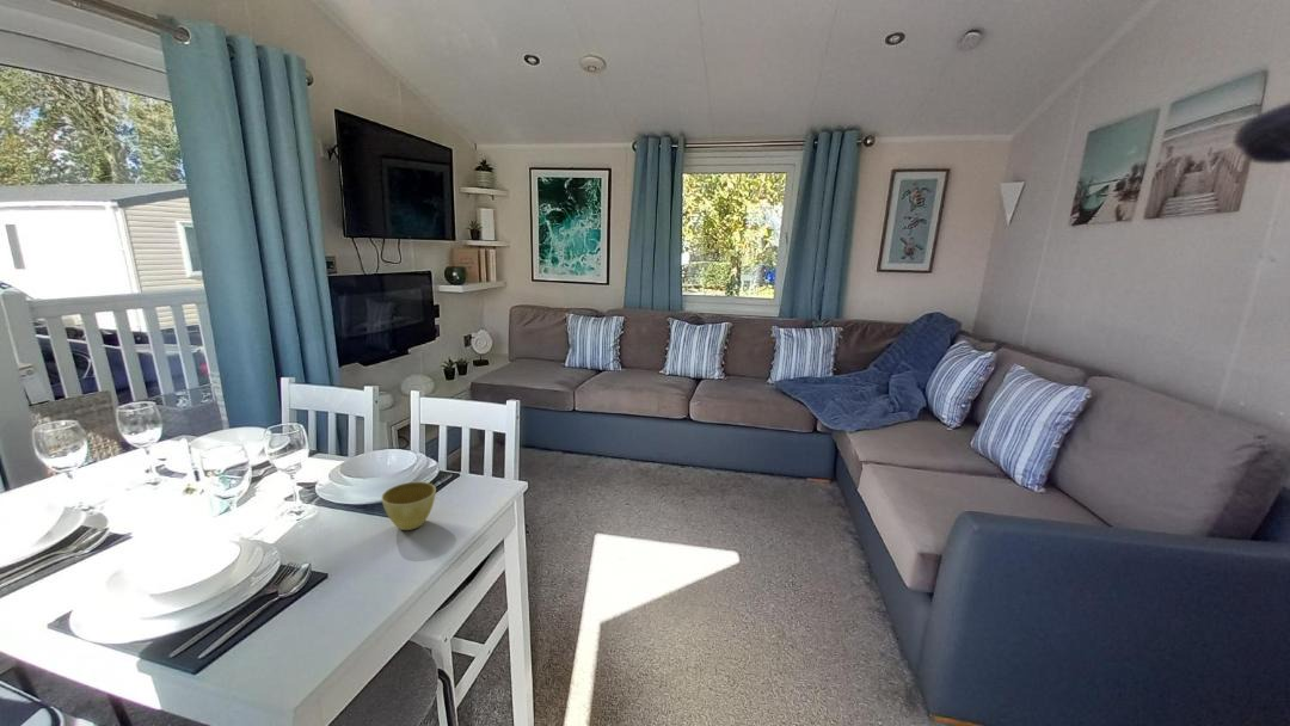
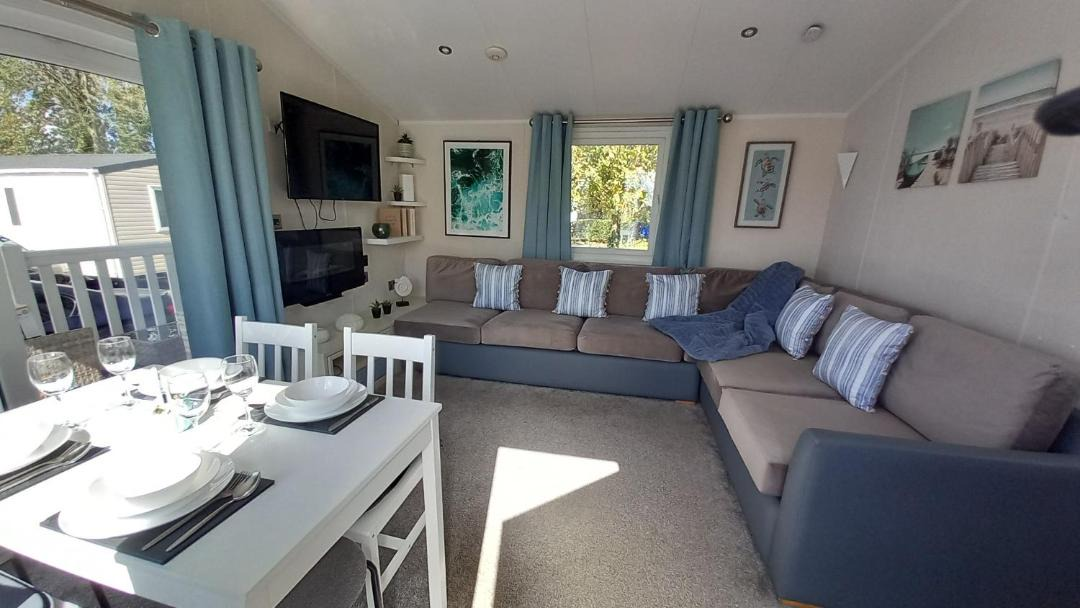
- flower pot [380,481,437,531]
